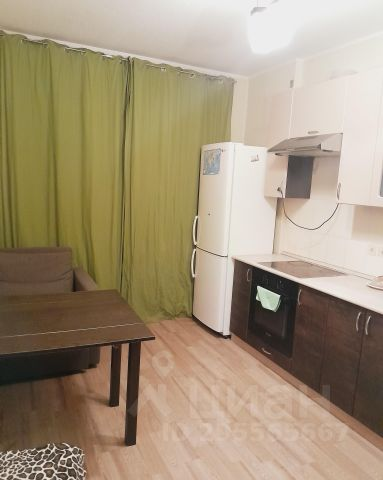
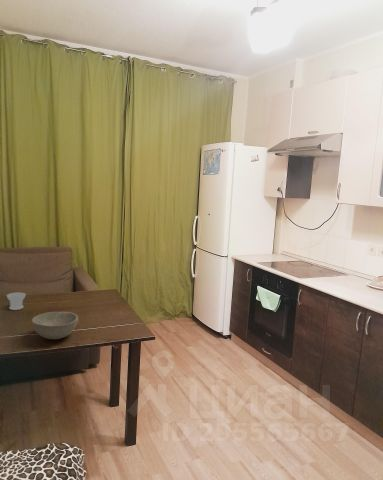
+ bowl [31,311,79,340]
+ cup [6,291,27,311]
